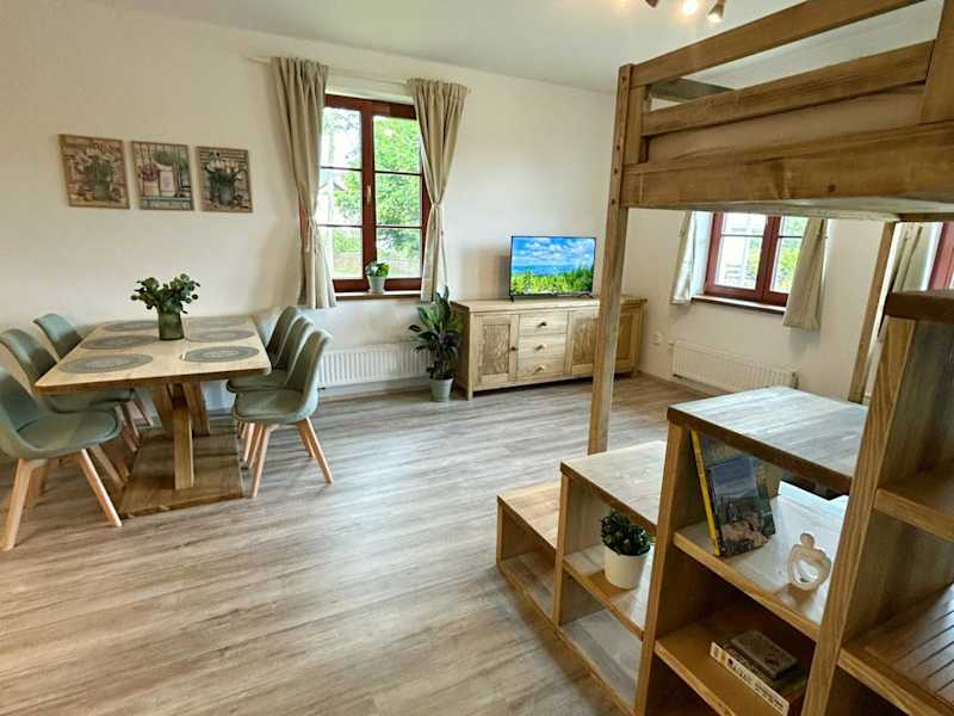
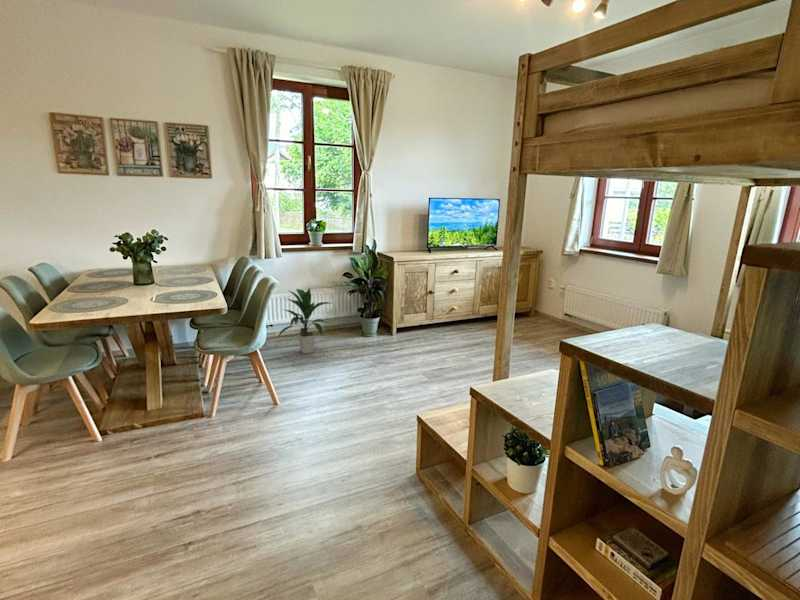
+ indoor plant [275,287,332,354]
